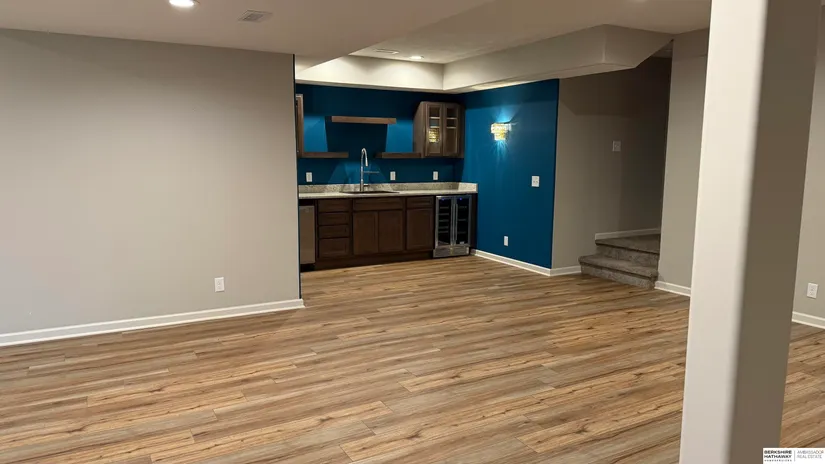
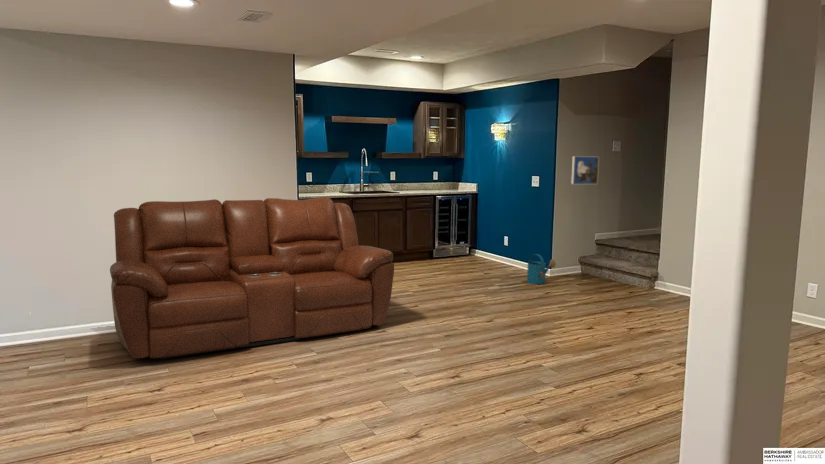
+ watering can [526,253,557,285]
+ sofa [109,196,395,360]
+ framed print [570,155,600,185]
